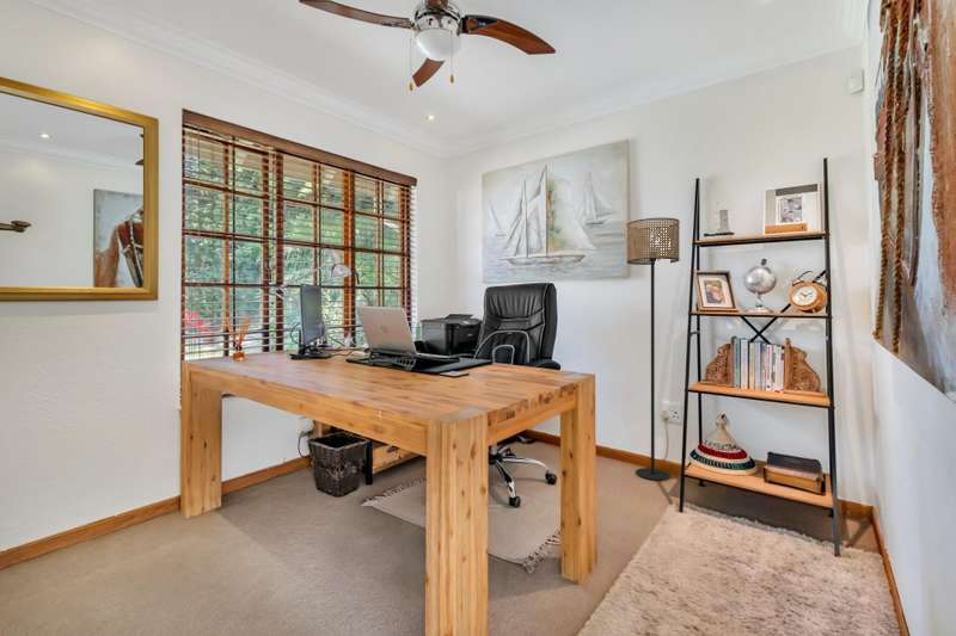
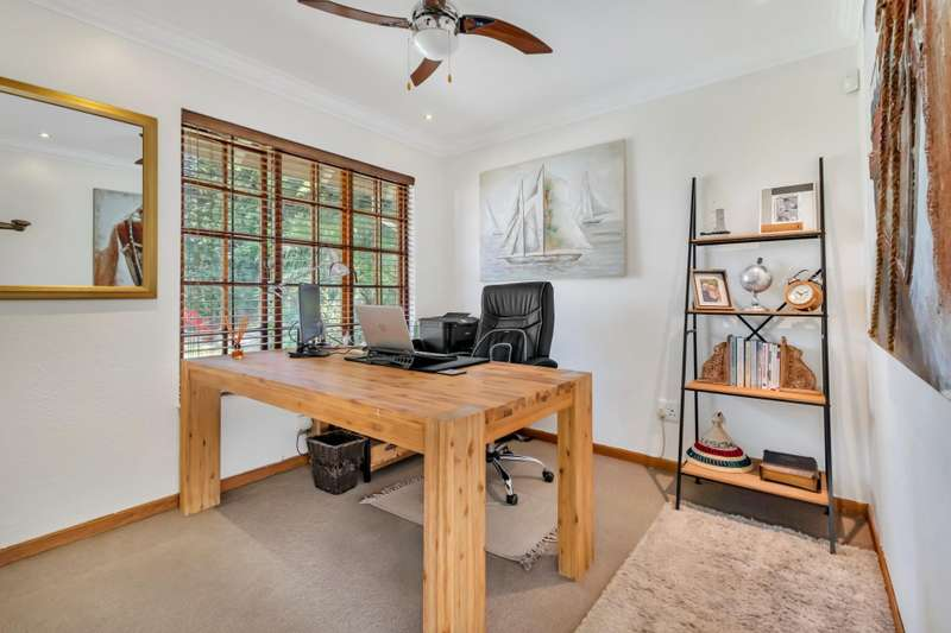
- floor lamp [625,216,681,482]
